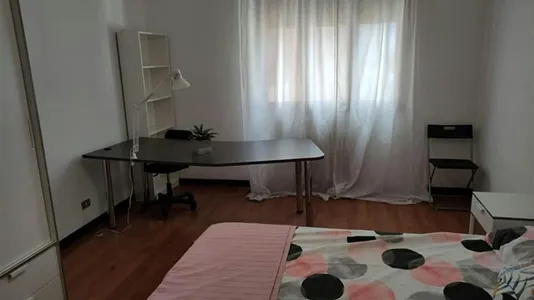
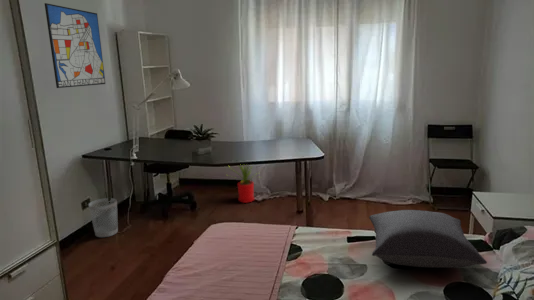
+ wall art [43,2,106,89]
+ wastebasket [87,197,119,238]
+ pillow [368,209,488,269]
+ house plant [227,165,262,204]
